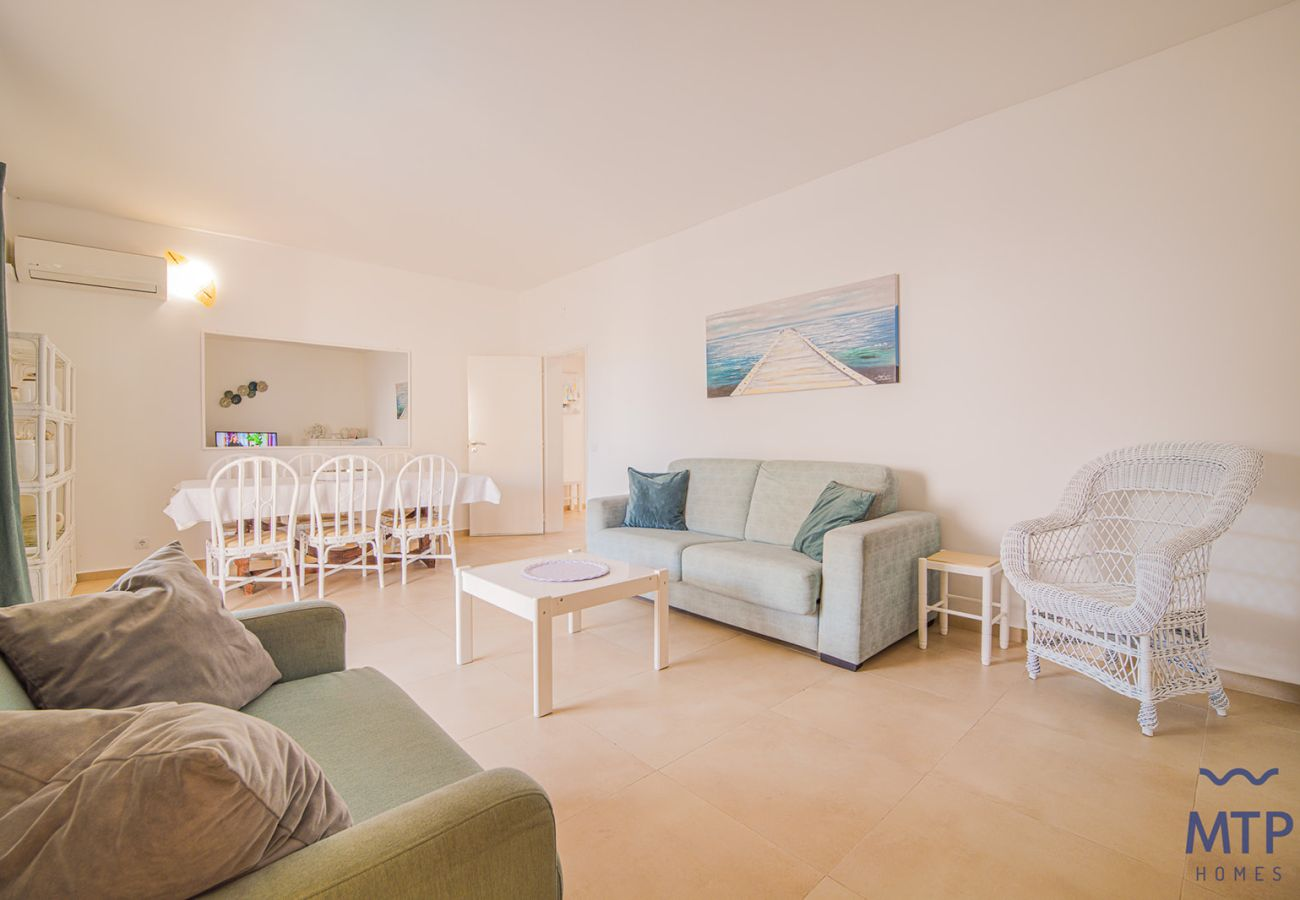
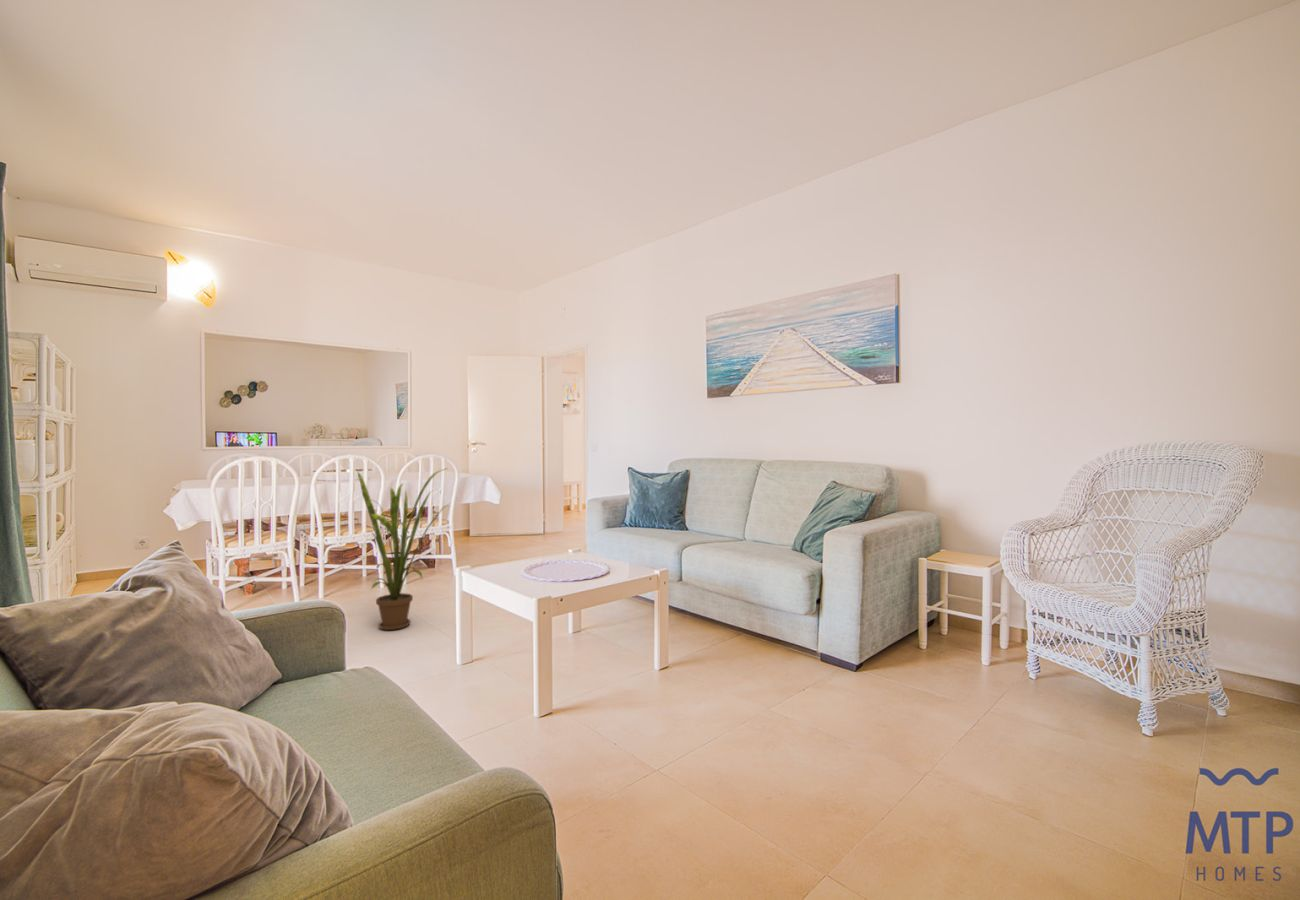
+ house plant [357,467,452,631]
